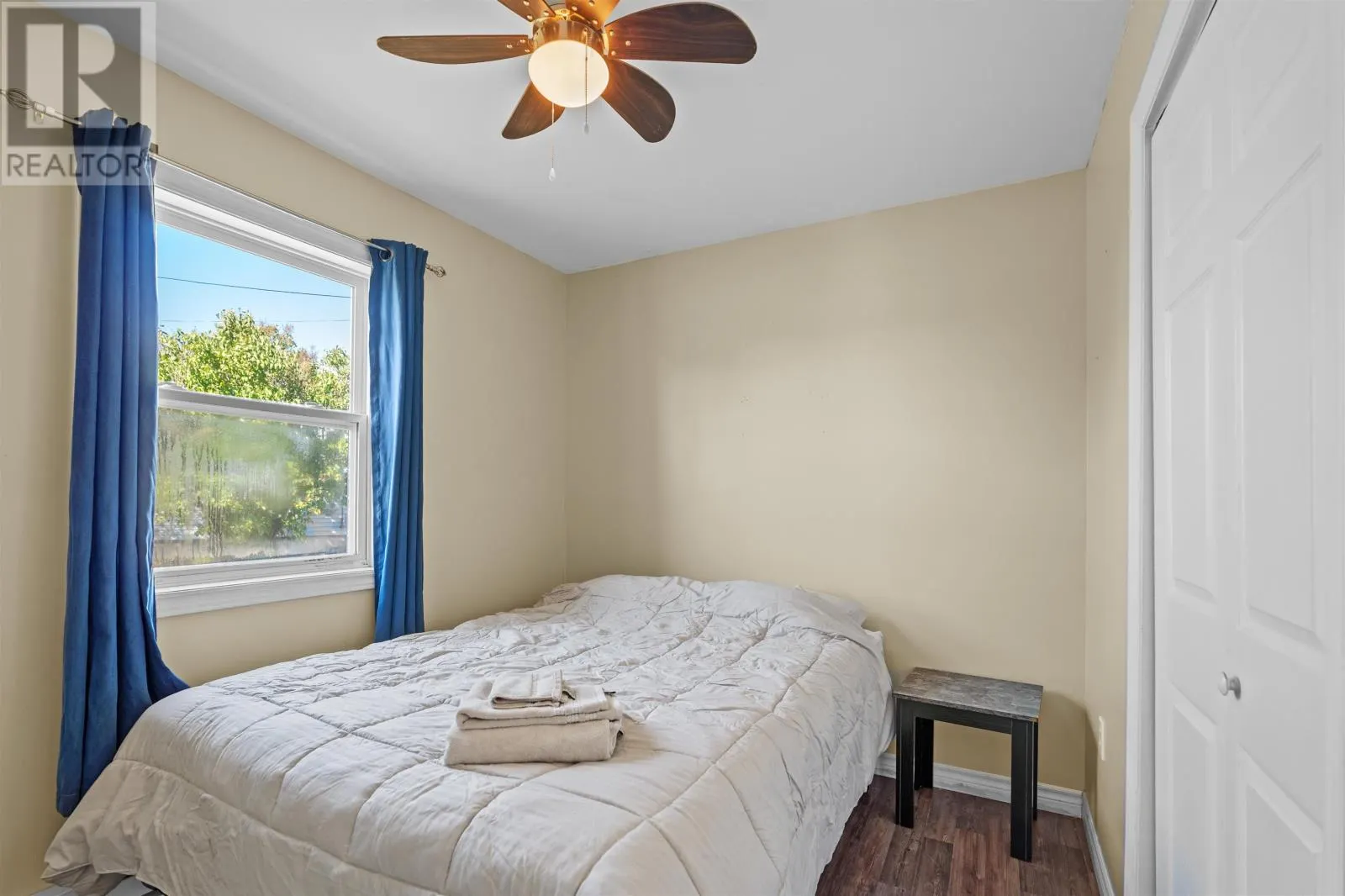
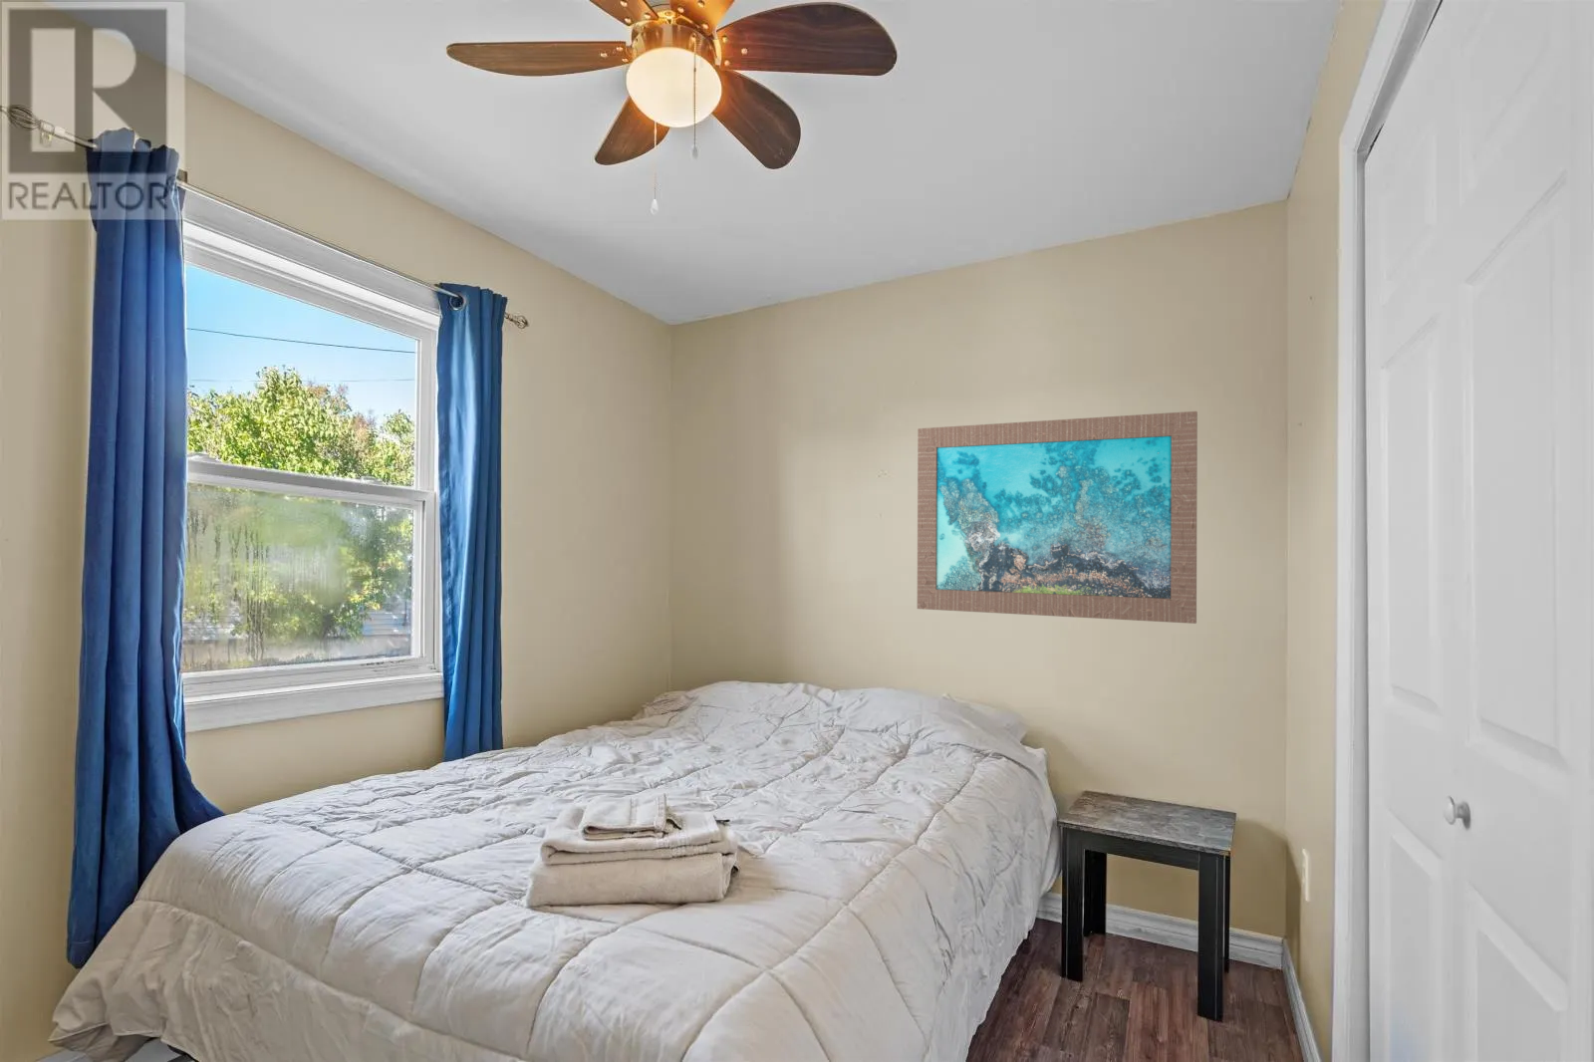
+ wall art [916,410,1198,625]
